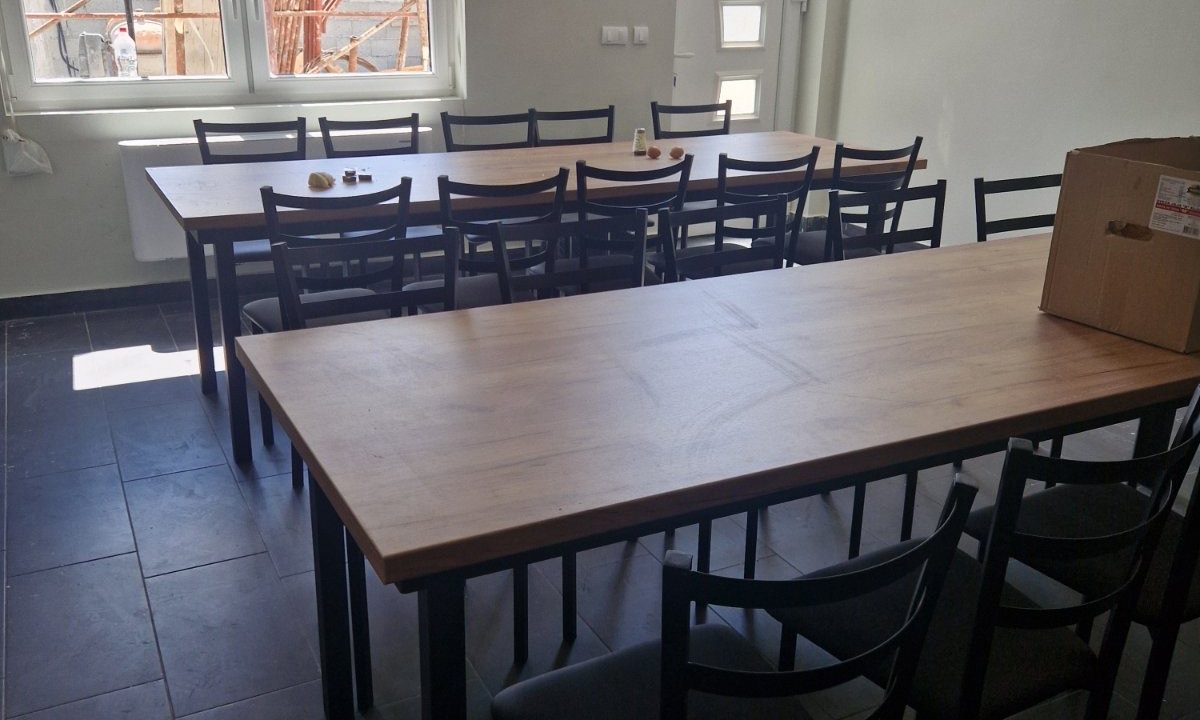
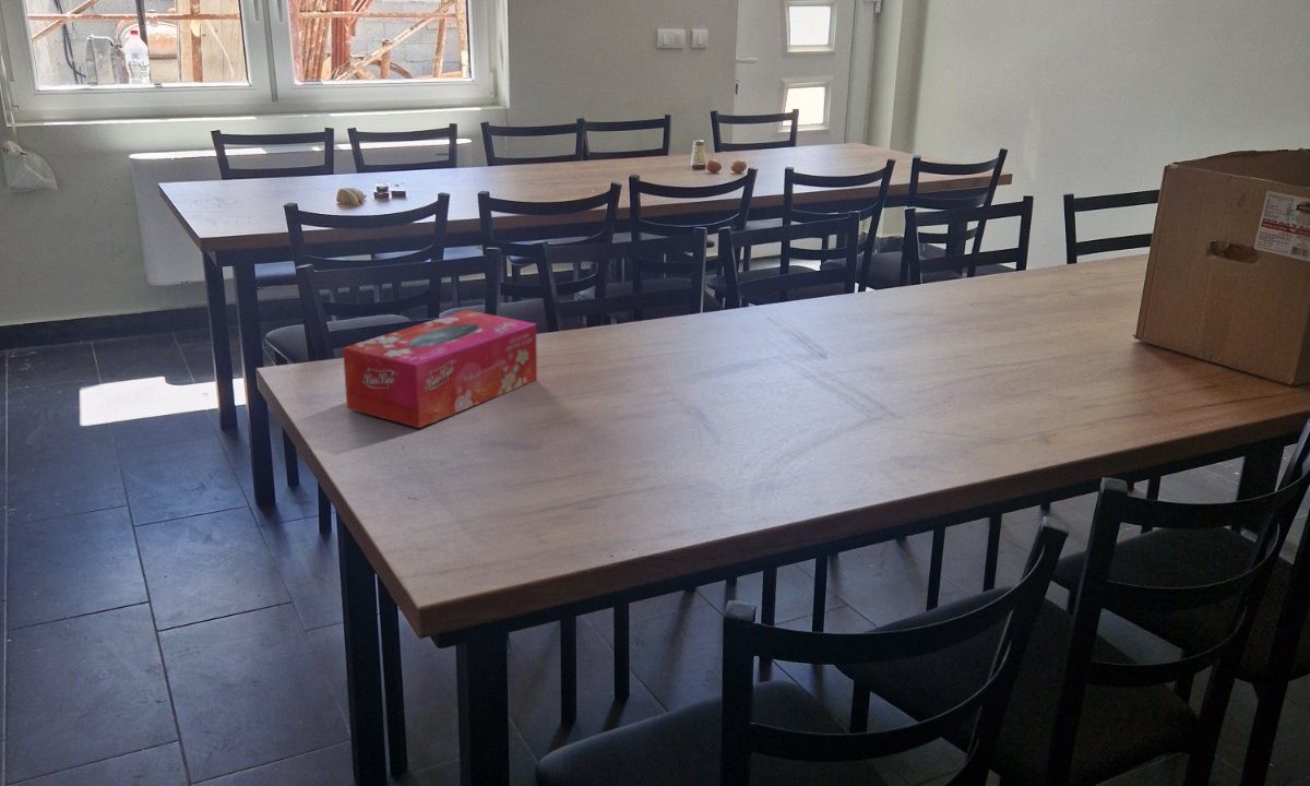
+ tissue box [342,309,538,429]
